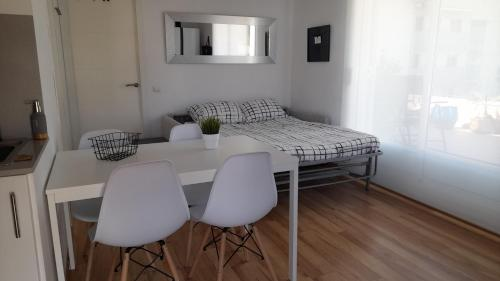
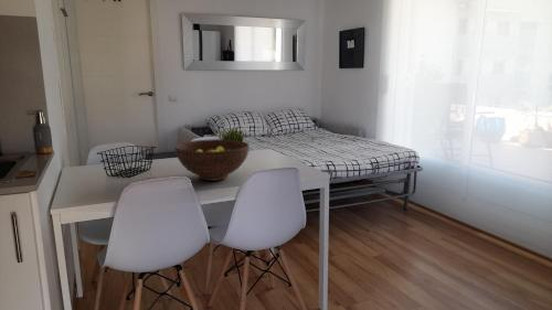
+ fruit bowl [174,138,251,182]
